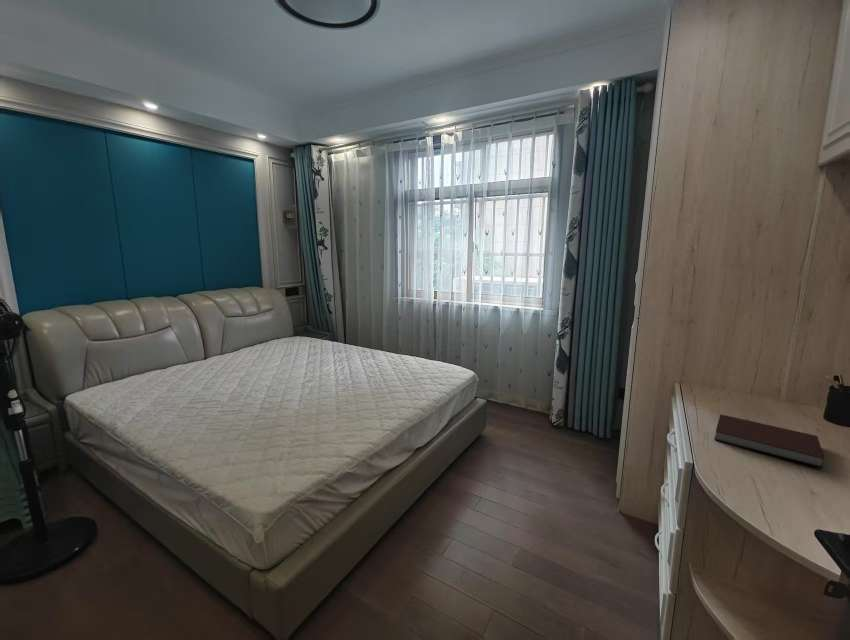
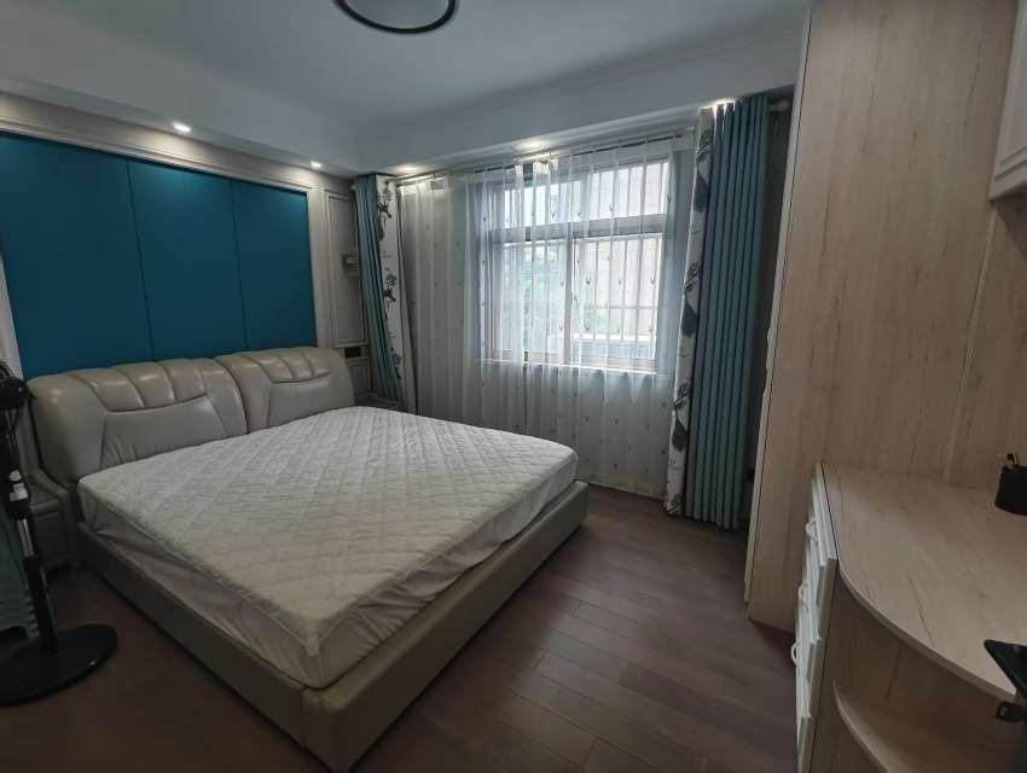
- notebook [714,413,825,469]
